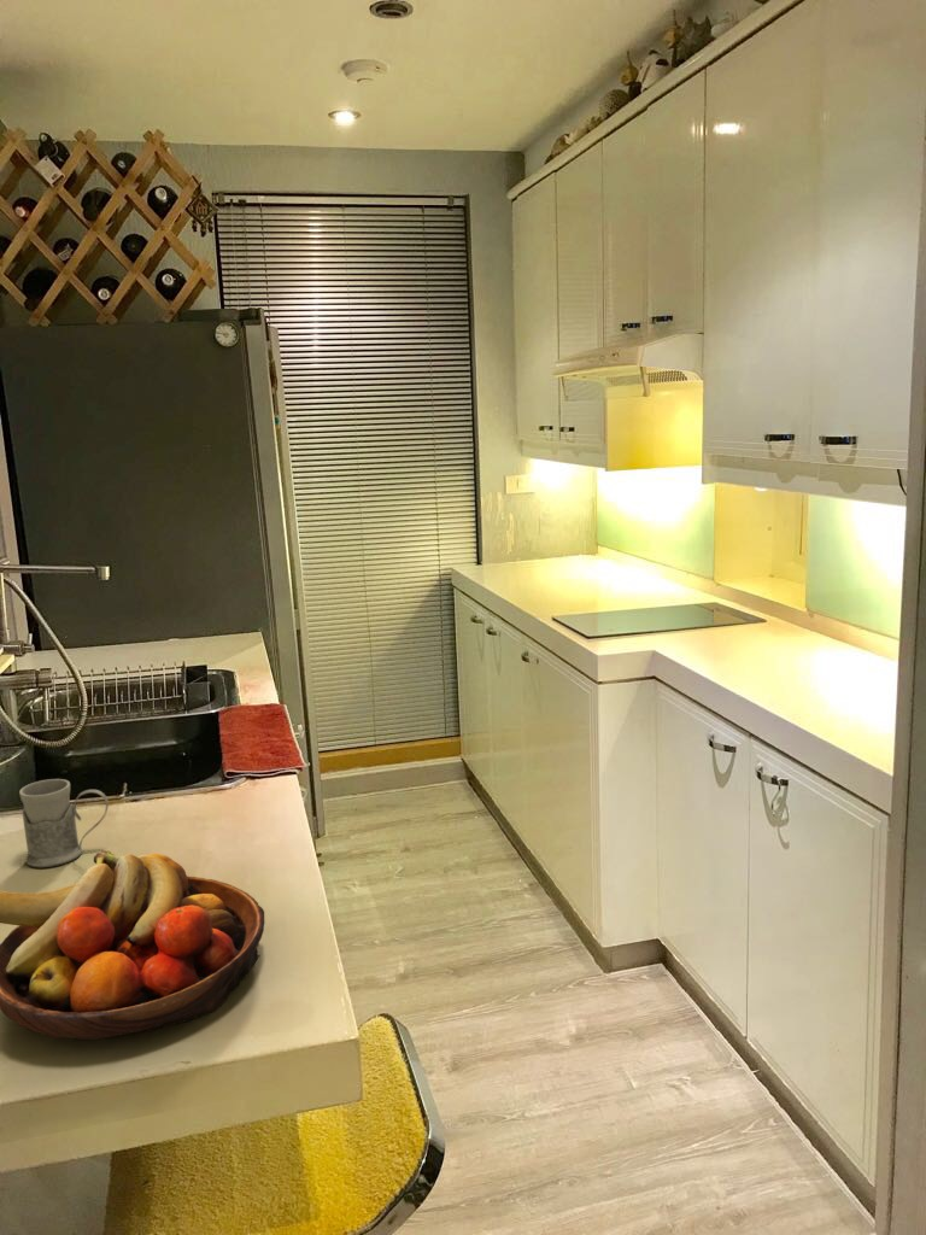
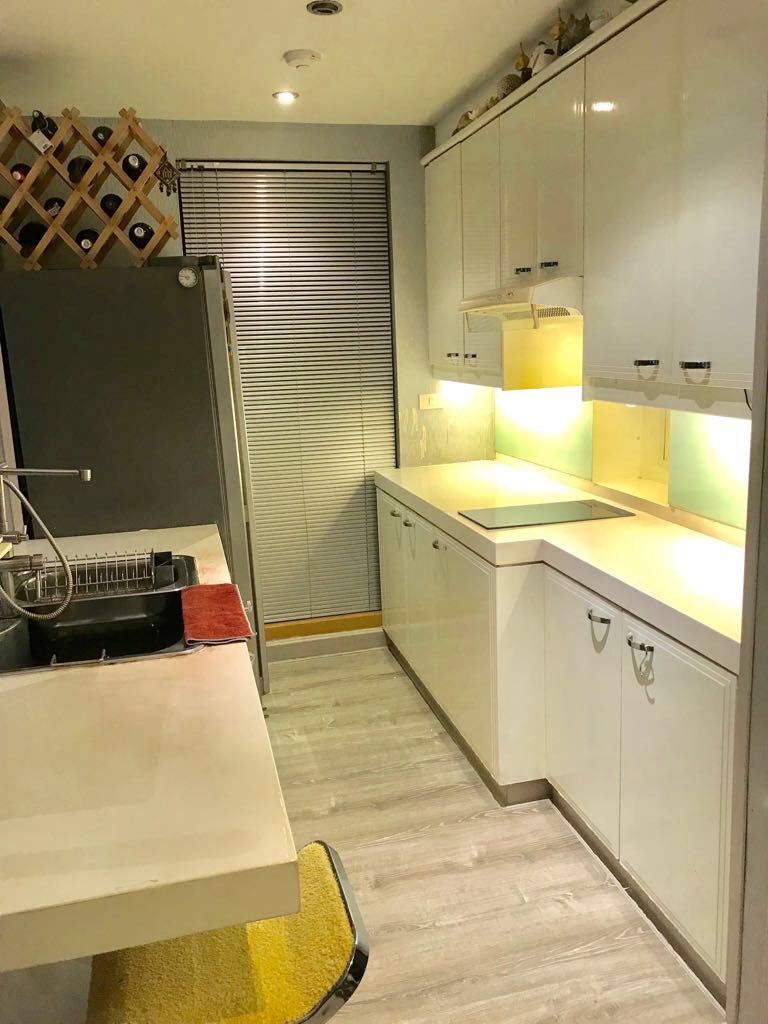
- mug [18,778,110,868]
- fruit bowl [0,849,265,1041]
